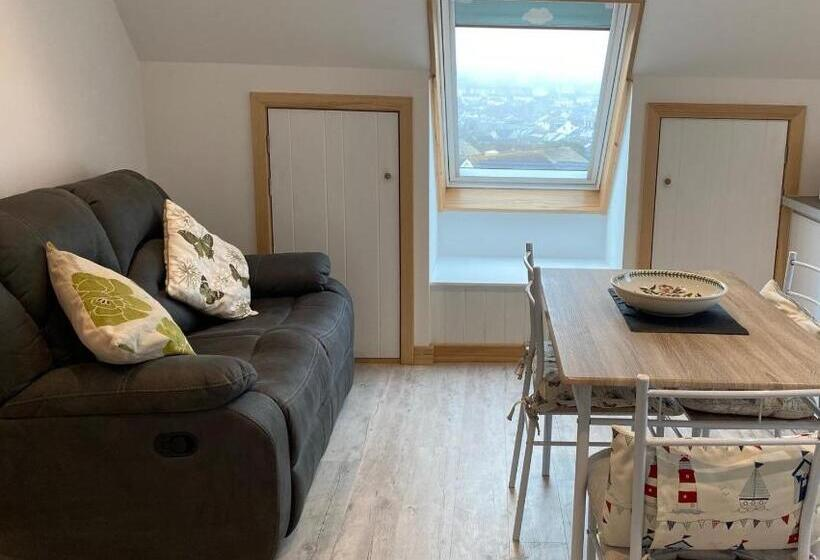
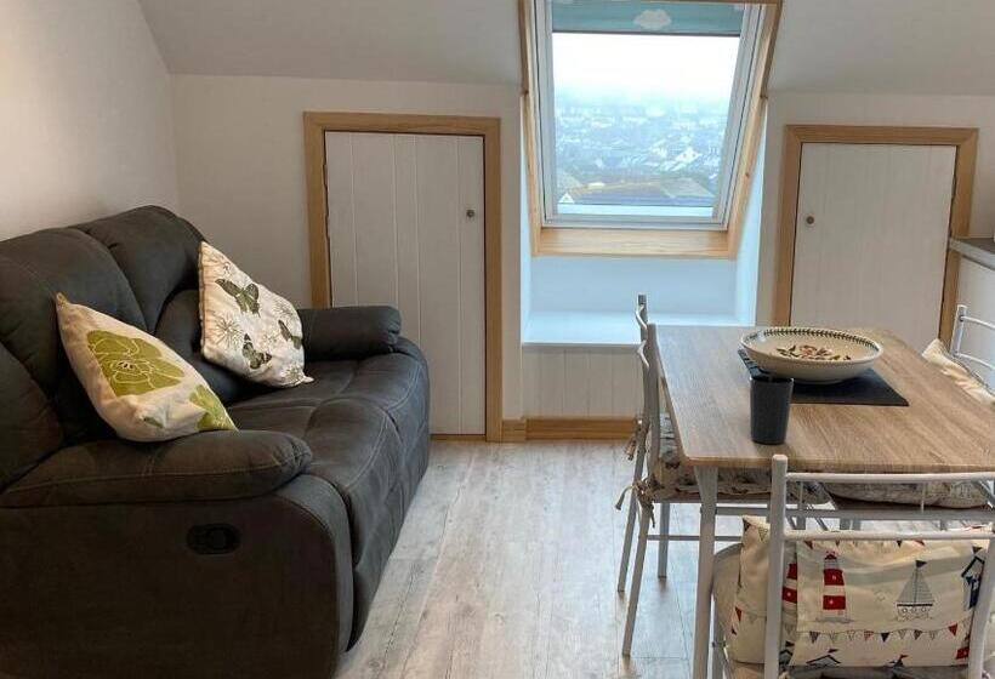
+ cup [749,373,795,445]
